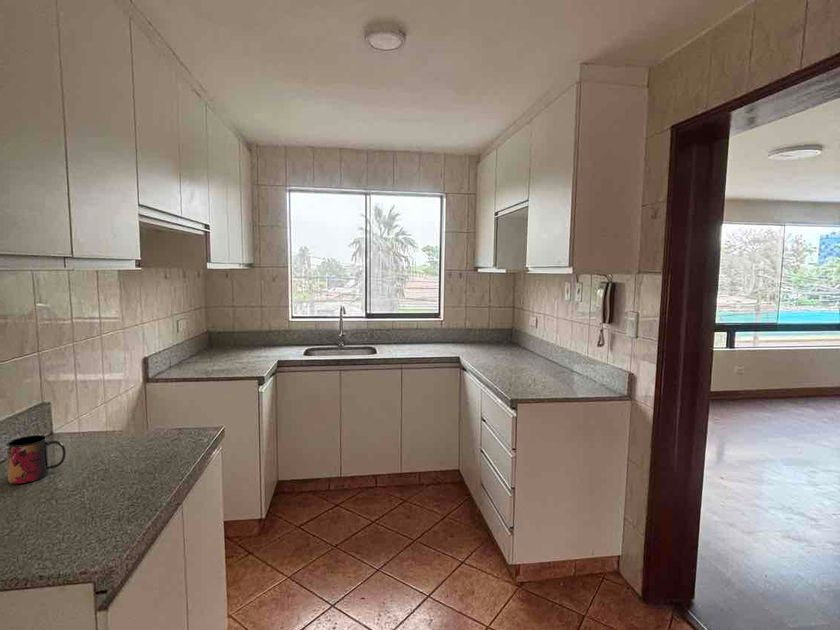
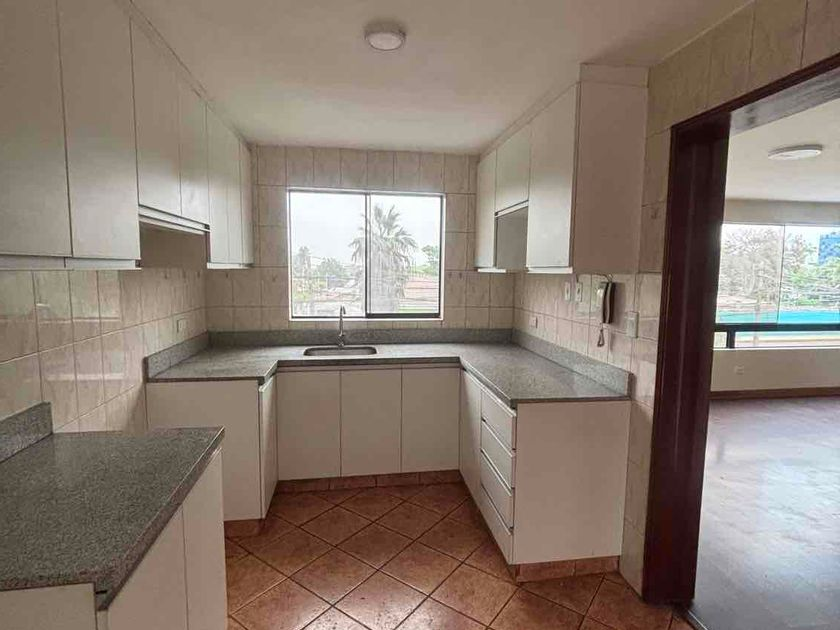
- mug [5,434,67,485]
